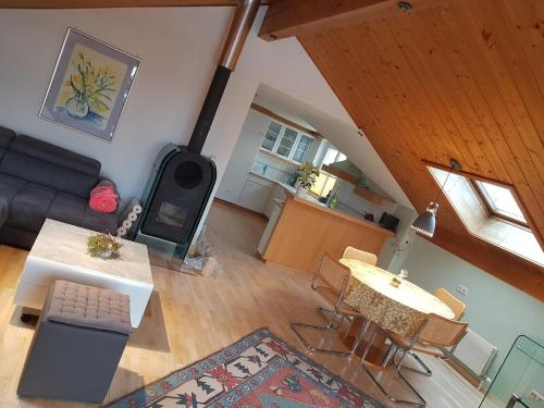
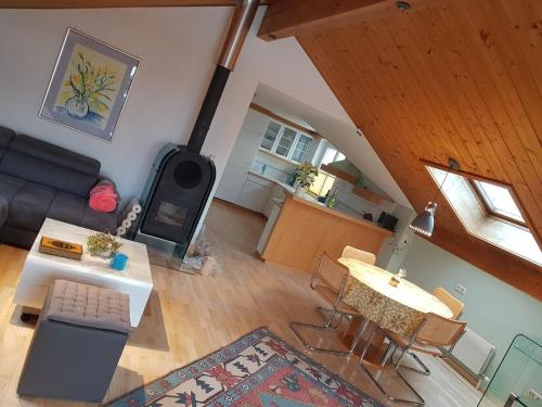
+ mug [108,252,129,271]
+ hardback book [38,236,83,262]
